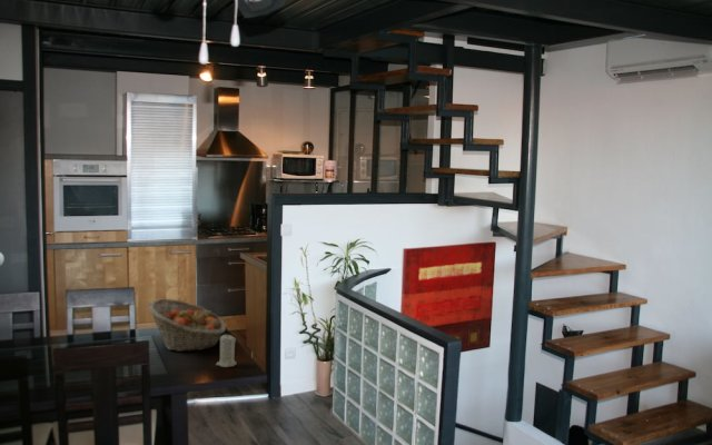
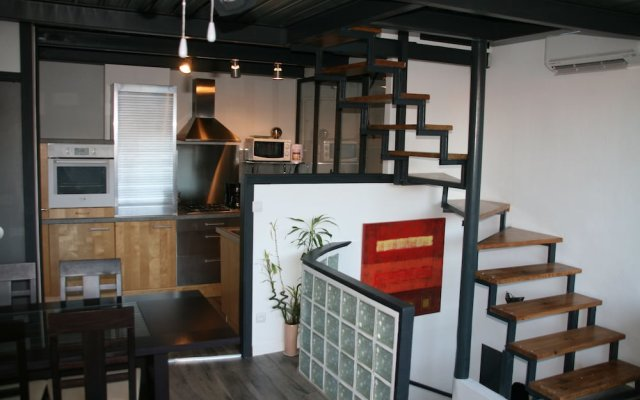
- candle [215,333,238,368]
- fruit basket [147,298,227,353]
